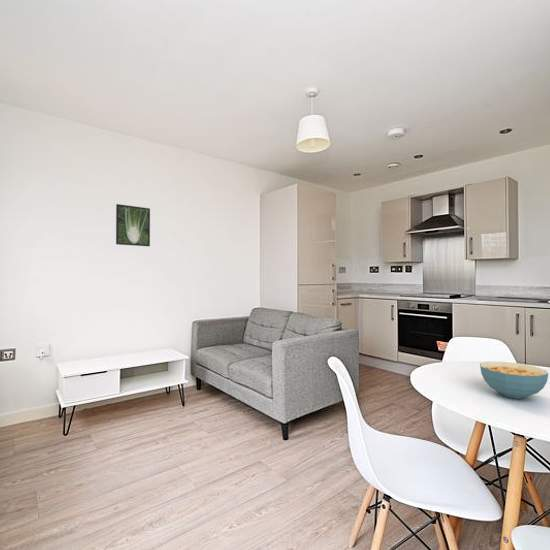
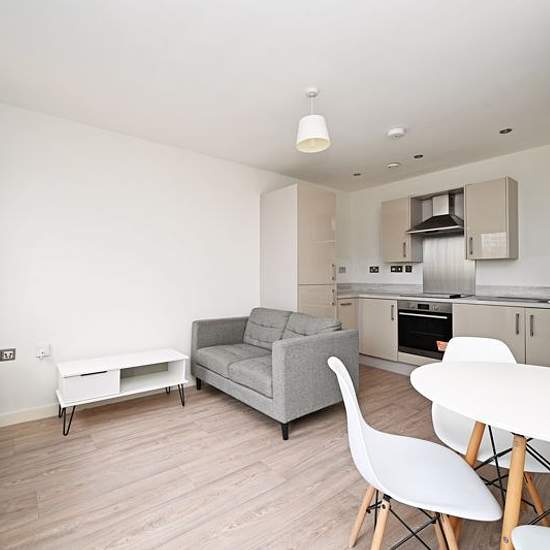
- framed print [115,203,151,247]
- cereal bowl [479,361,549,400]
